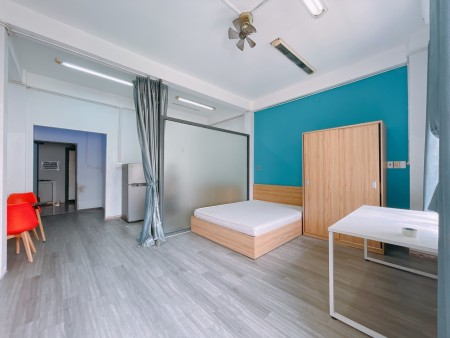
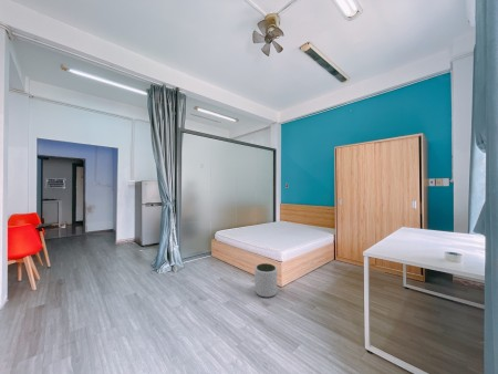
+ plant pot [253,262,278,298]
